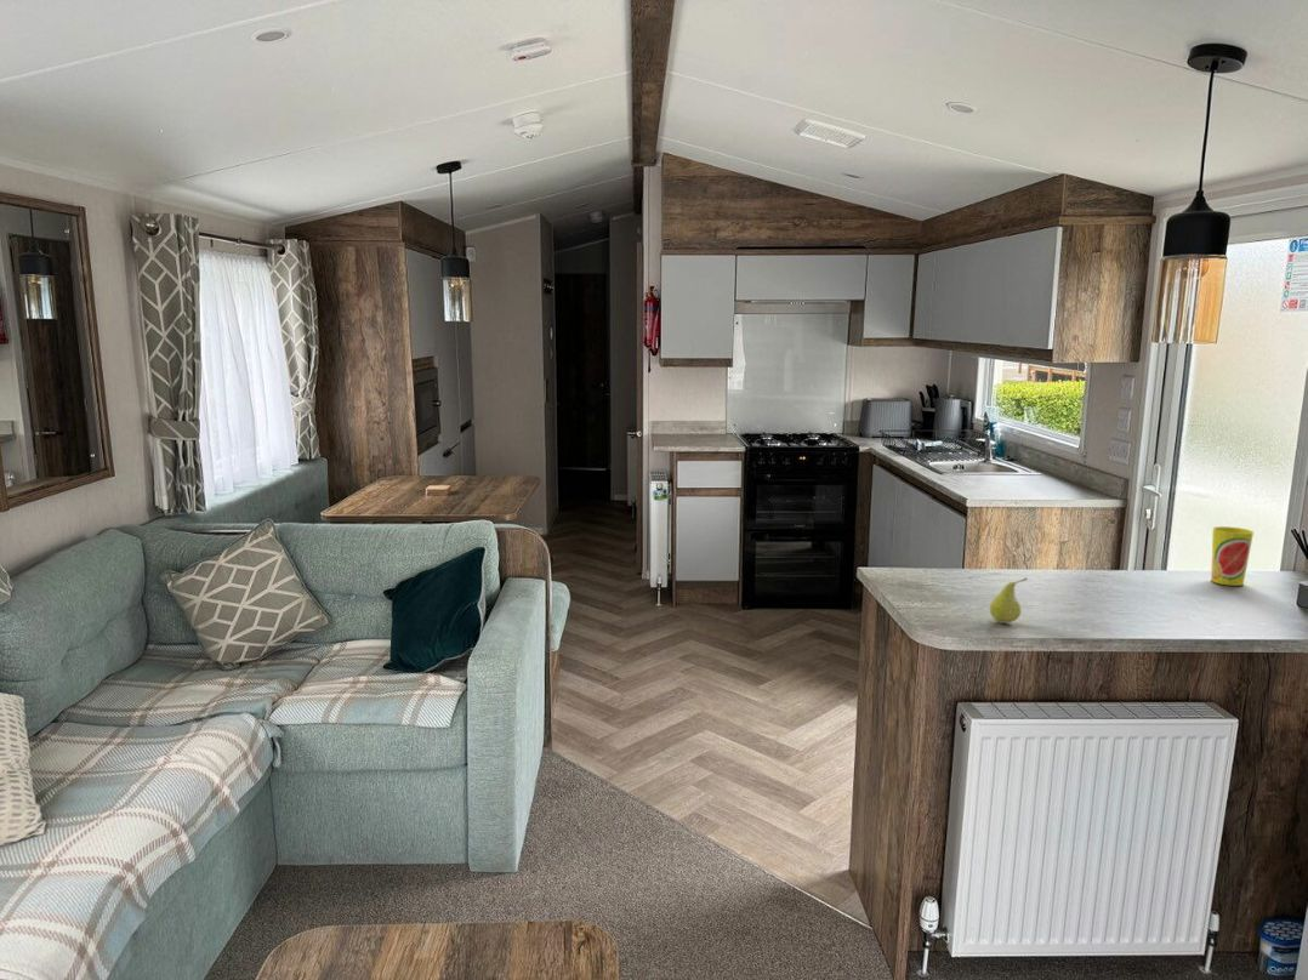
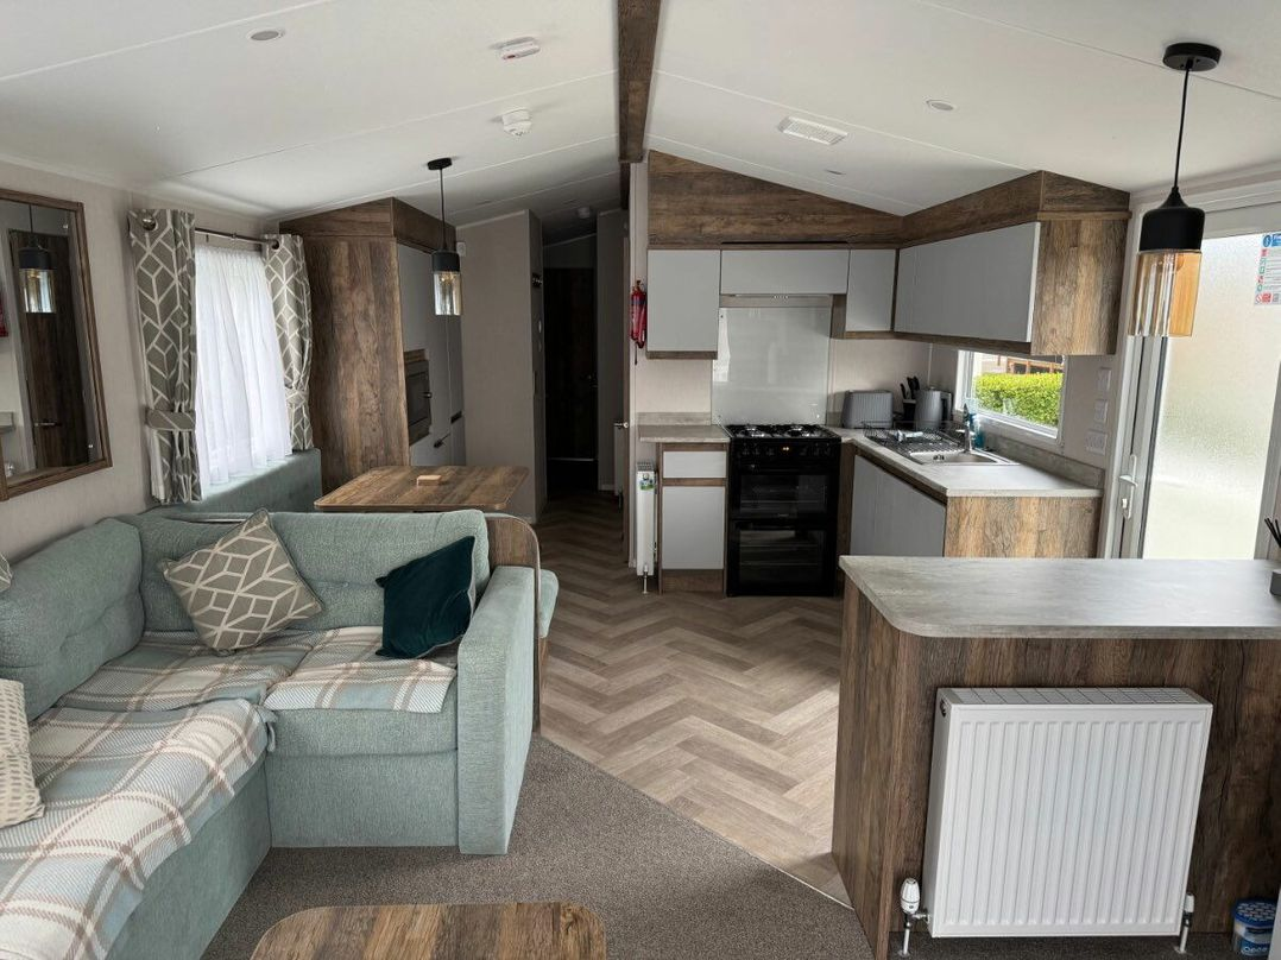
- cup [1210,525,1255,587]
- fruit [989,576,1029,625]
